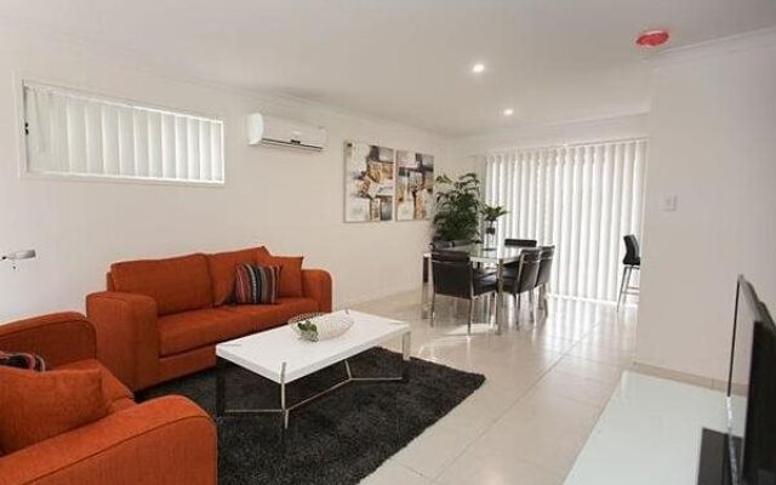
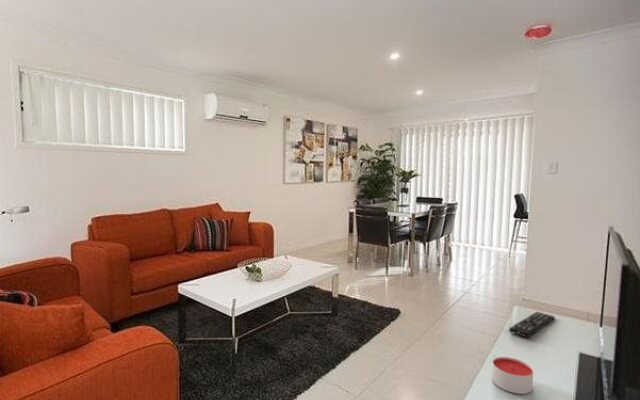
+ remote control [508,311,556,339]
+ candle [491,356,534,395]
